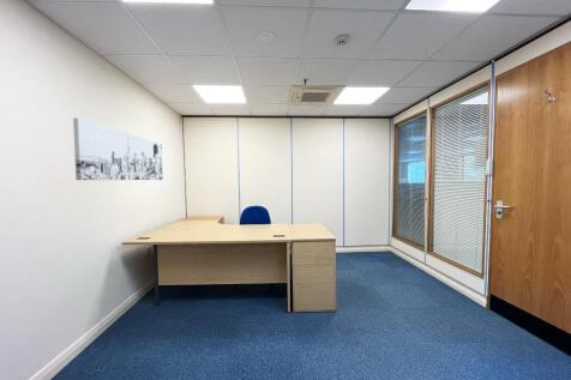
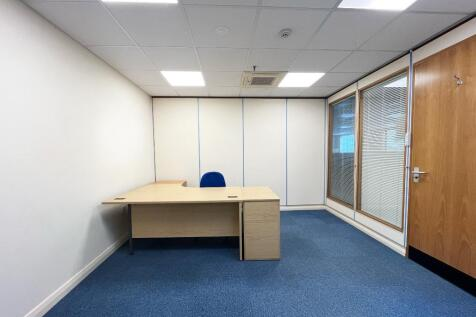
- wall art [72,117,164,181]
